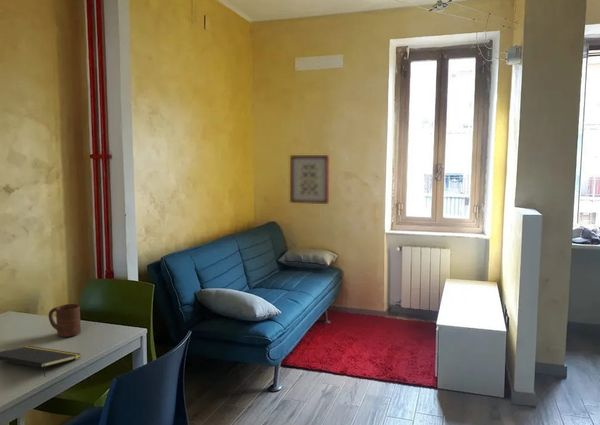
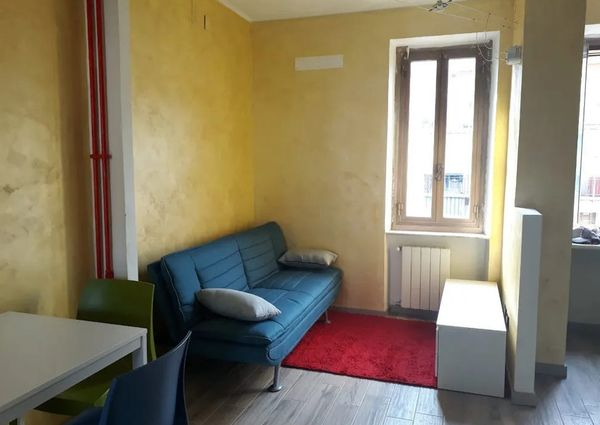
- cup [48,303,82,338]
- wall art [289,154,331,205]
- notepad [0,345,81,378]
